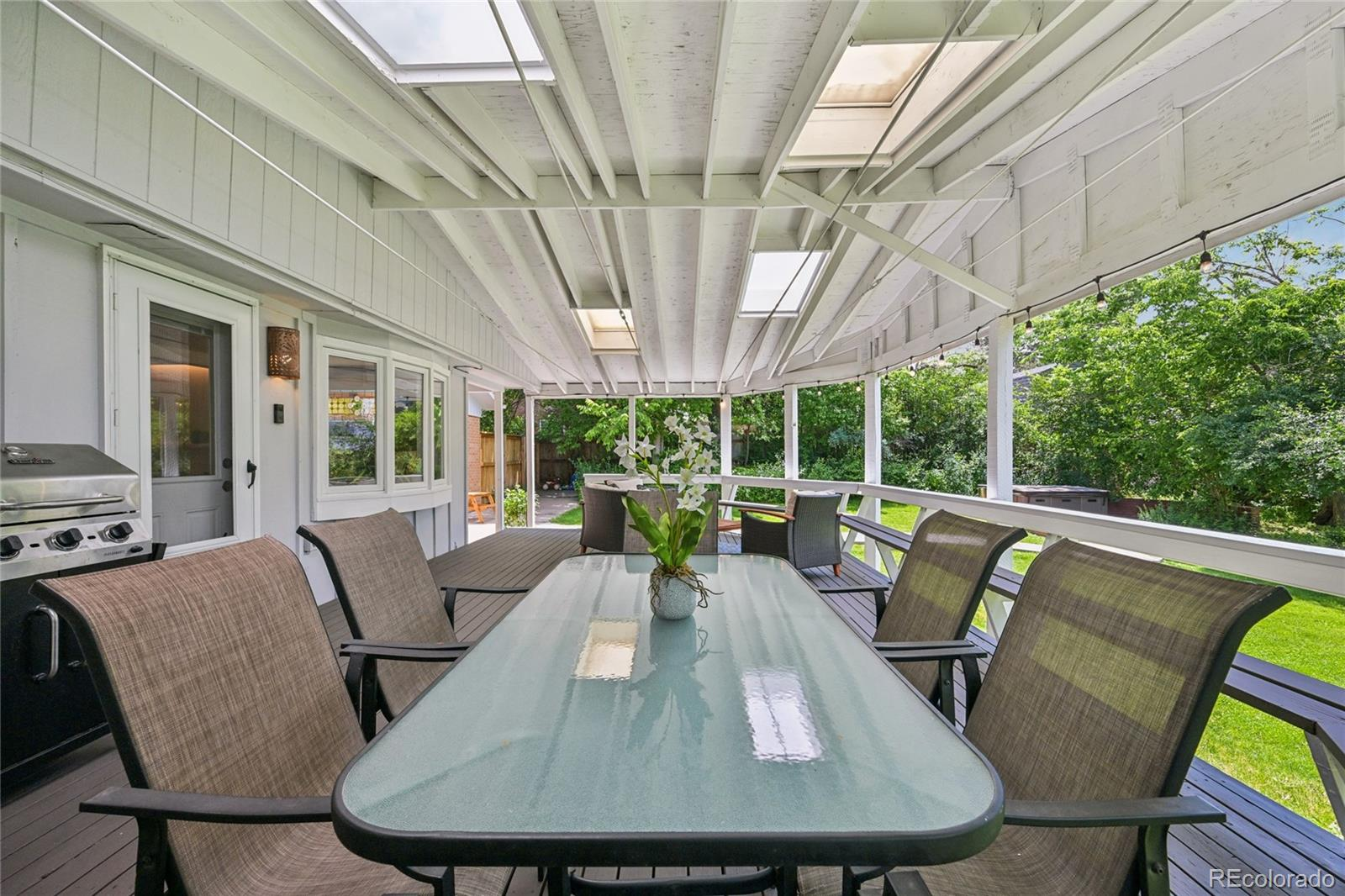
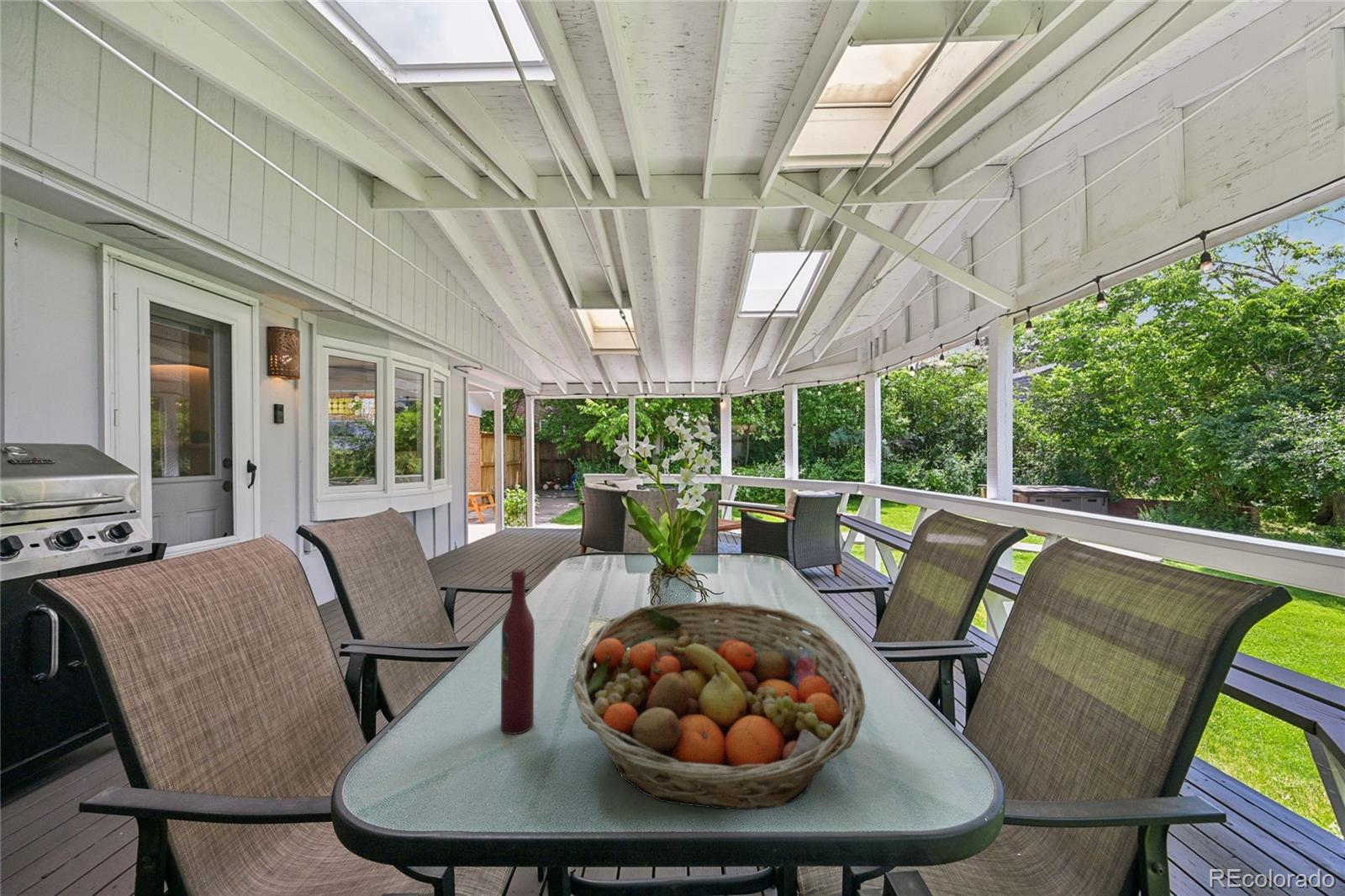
+ fruit basket [571,600,866,811]
+ wine bottle [500,568,535,735]
